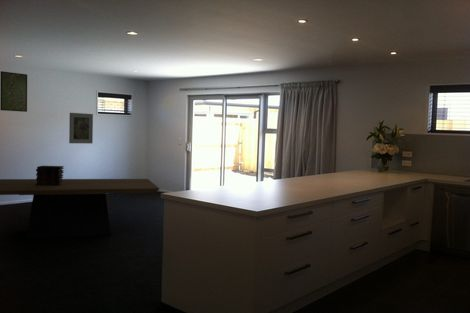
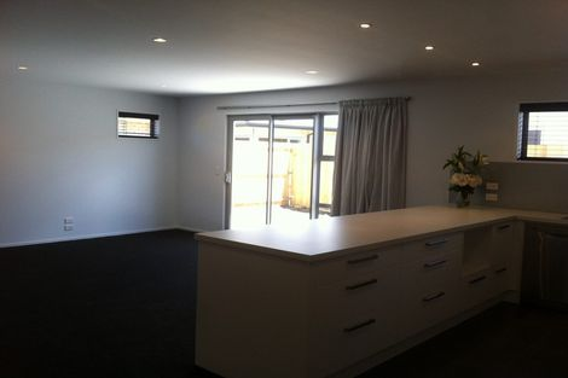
- book stack [35,165,65,186]
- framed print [68,112,94,144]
- dining table [0,178,160,240]
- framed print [0,70,28,113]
